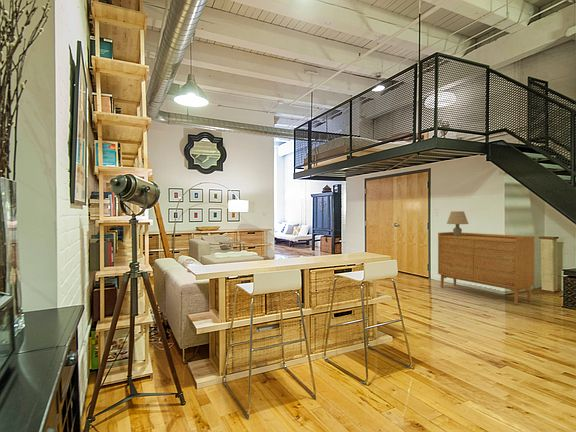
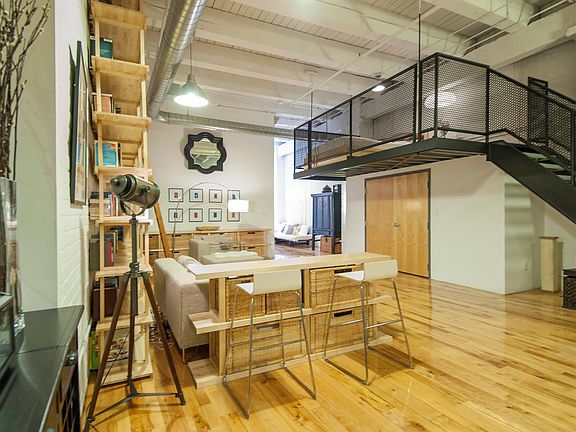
- sideboard [437,231,535,306]
- table lamp [446,210,469,236]
